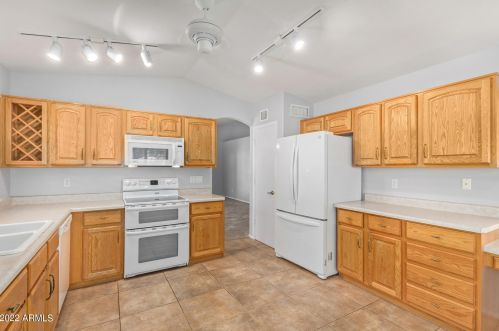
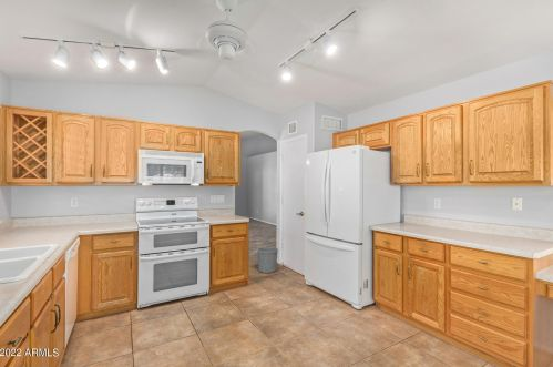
+ waste bin [256,246,279,274]
